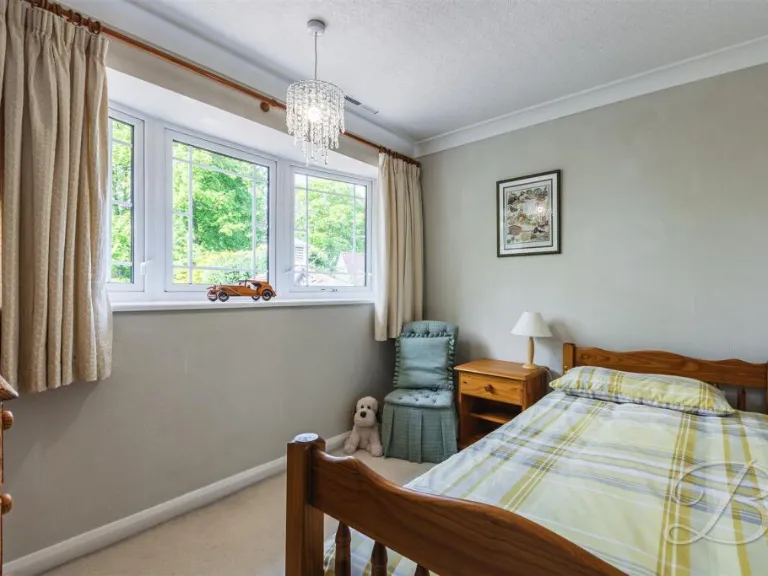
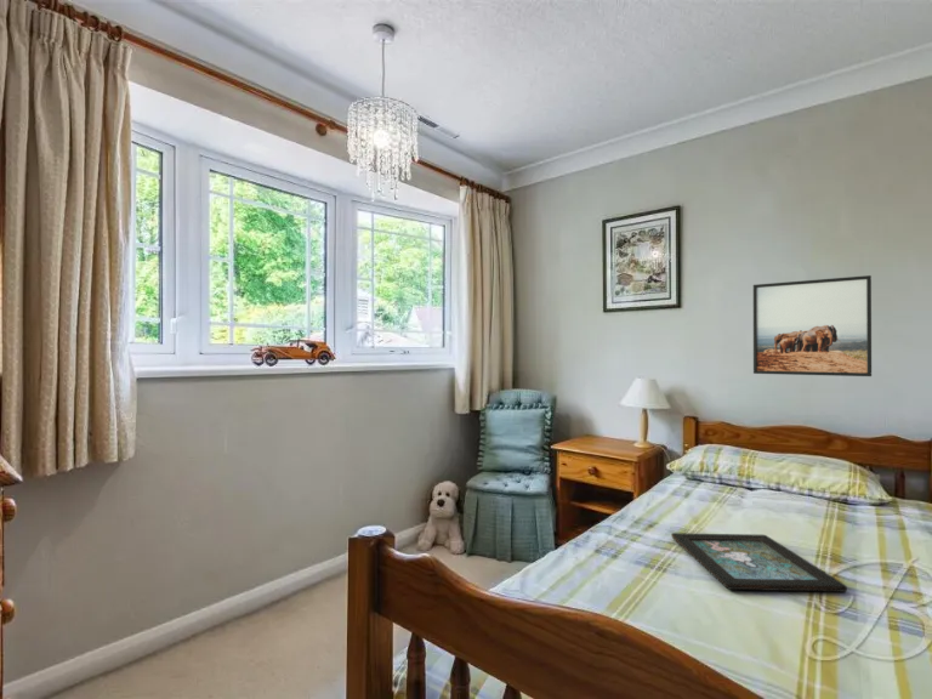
+ decorative tray [670,532,848,593]
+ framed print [752,274,873,377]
